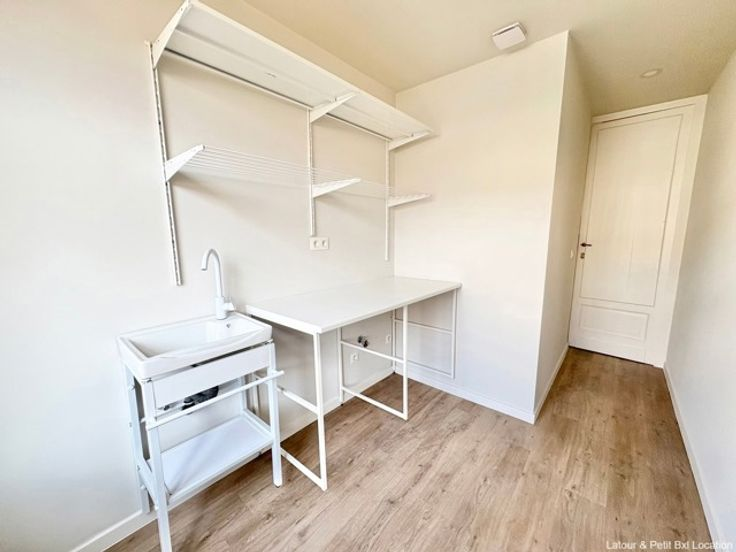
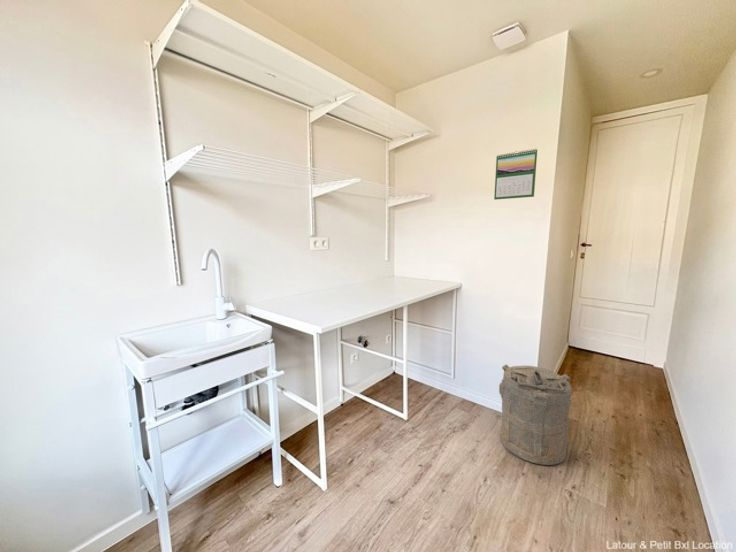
+ calendar [493,148,538,201]
+ laundry hamper [498,364,574,466]
